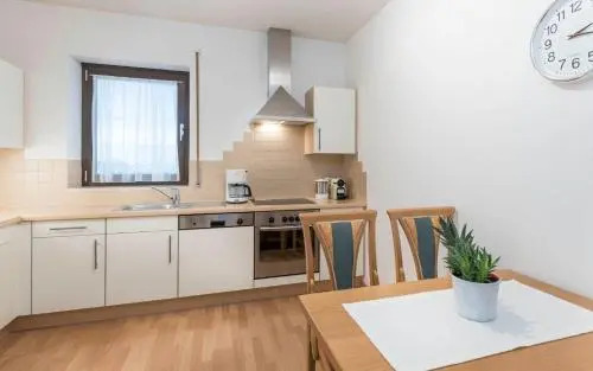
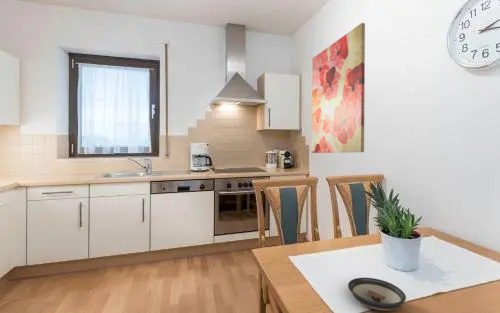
+ wall art [311,22,366,154]
+ saucer [347,277,407,312]
